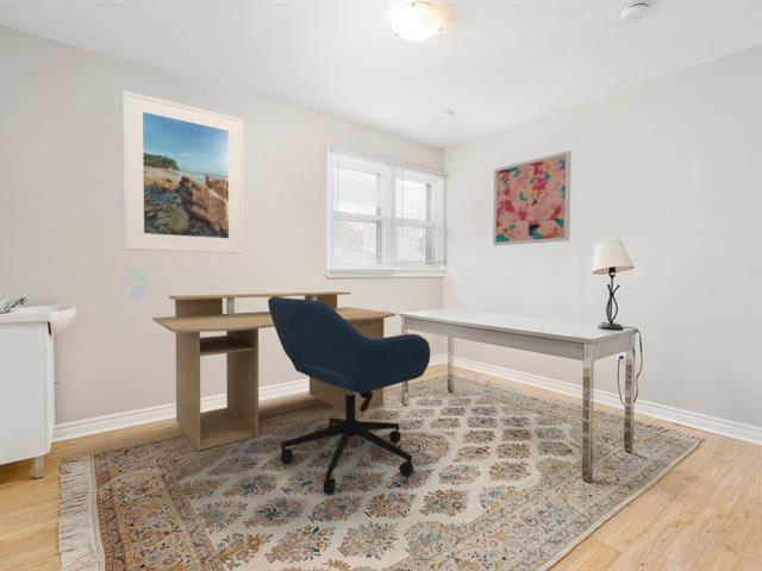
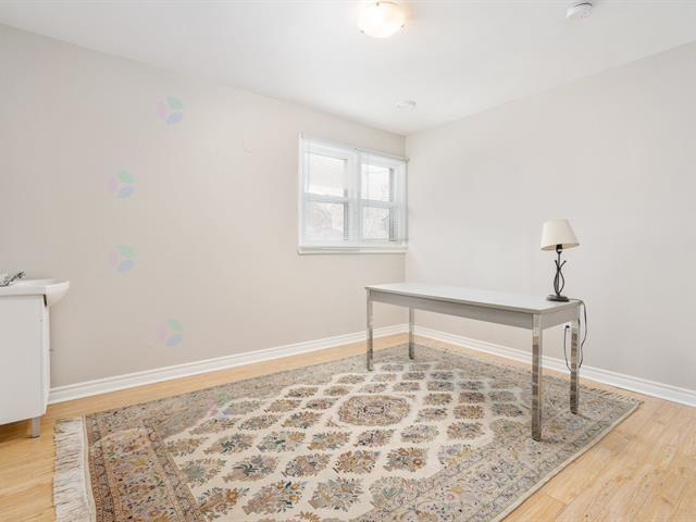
- wall art [492,150,573,246]
- office chair [267,296,431,495]
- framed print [121,89,245,255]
- desk [151,290,396,452]
